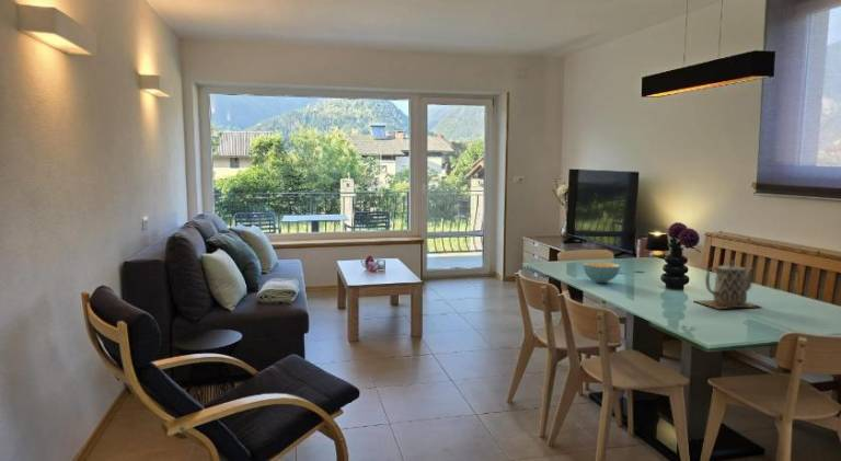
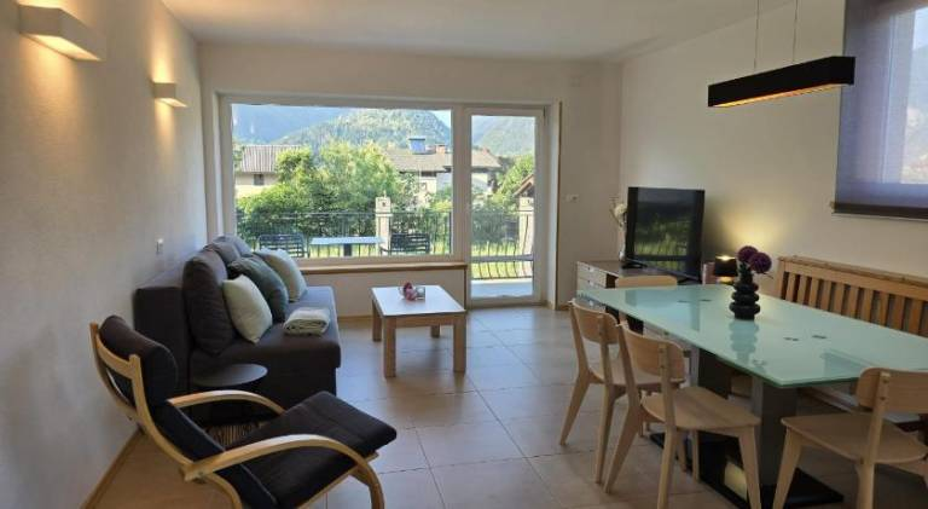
- teapot [694,258,762,310]
- cereal bowl [581,261,621,284]
